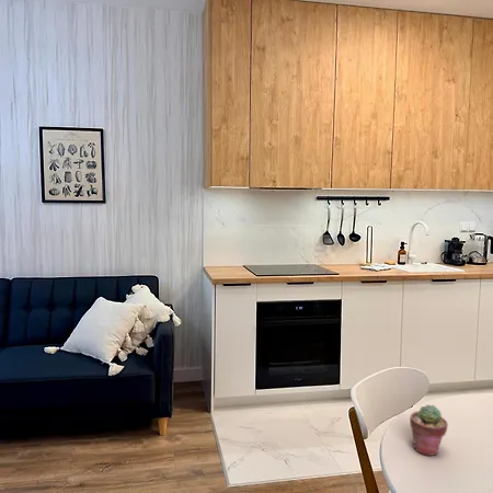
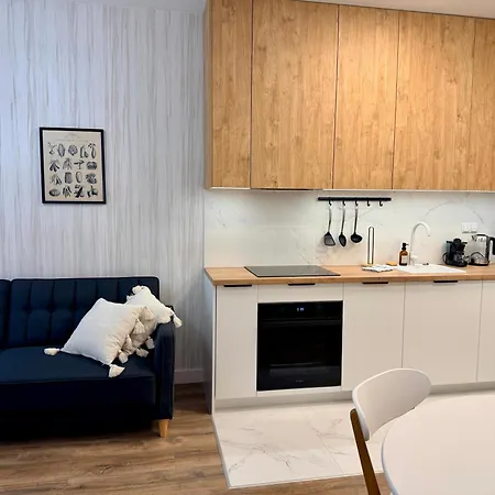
- potted succulent [409,404,449,457]
